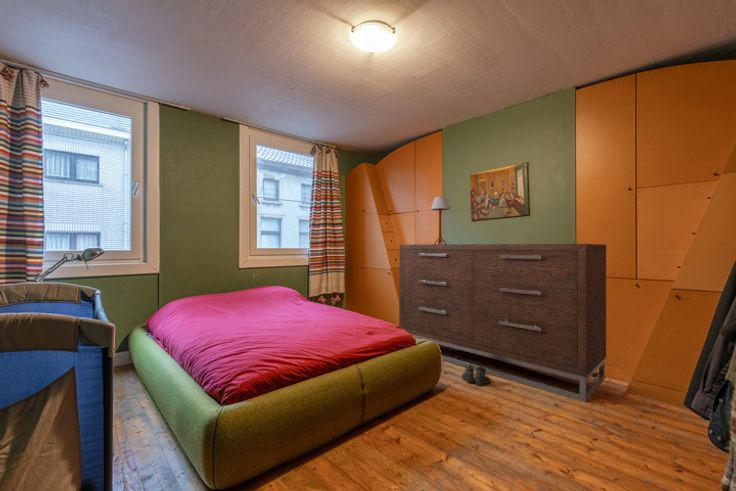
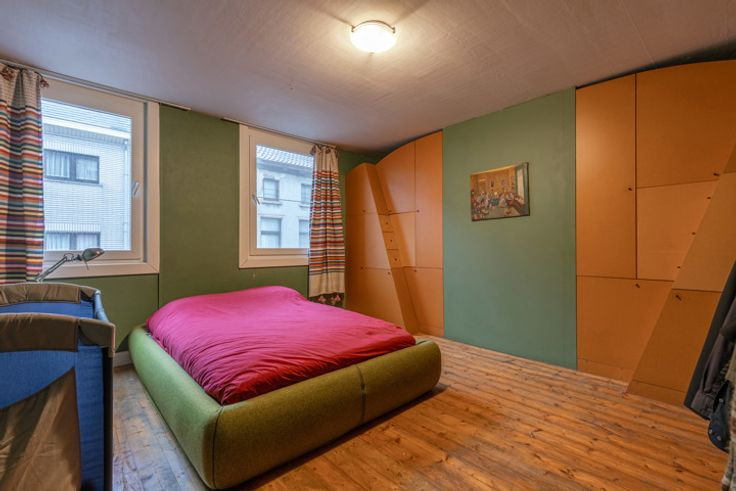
- dresser [398,243,607,403]
- table lamp [430,195,451,244]
- boots [461,365,492,387]
